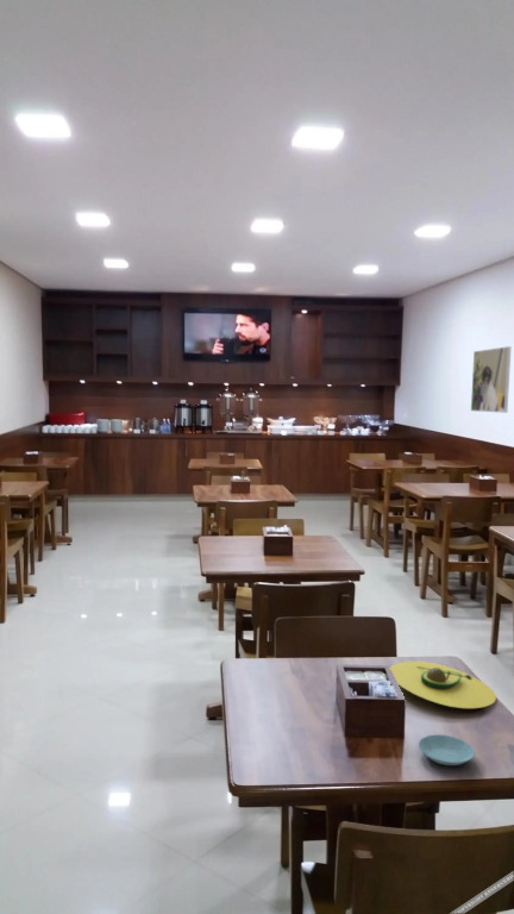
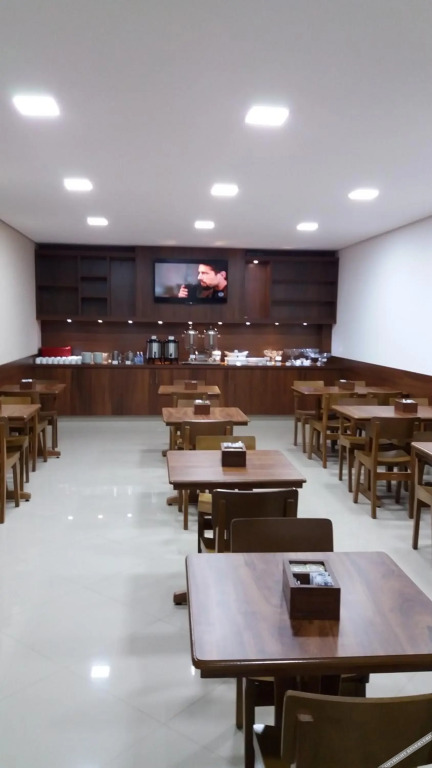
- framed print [470,345,512,414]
- saucer [418,733,476,766]
- avocado [388,661,497,709]
